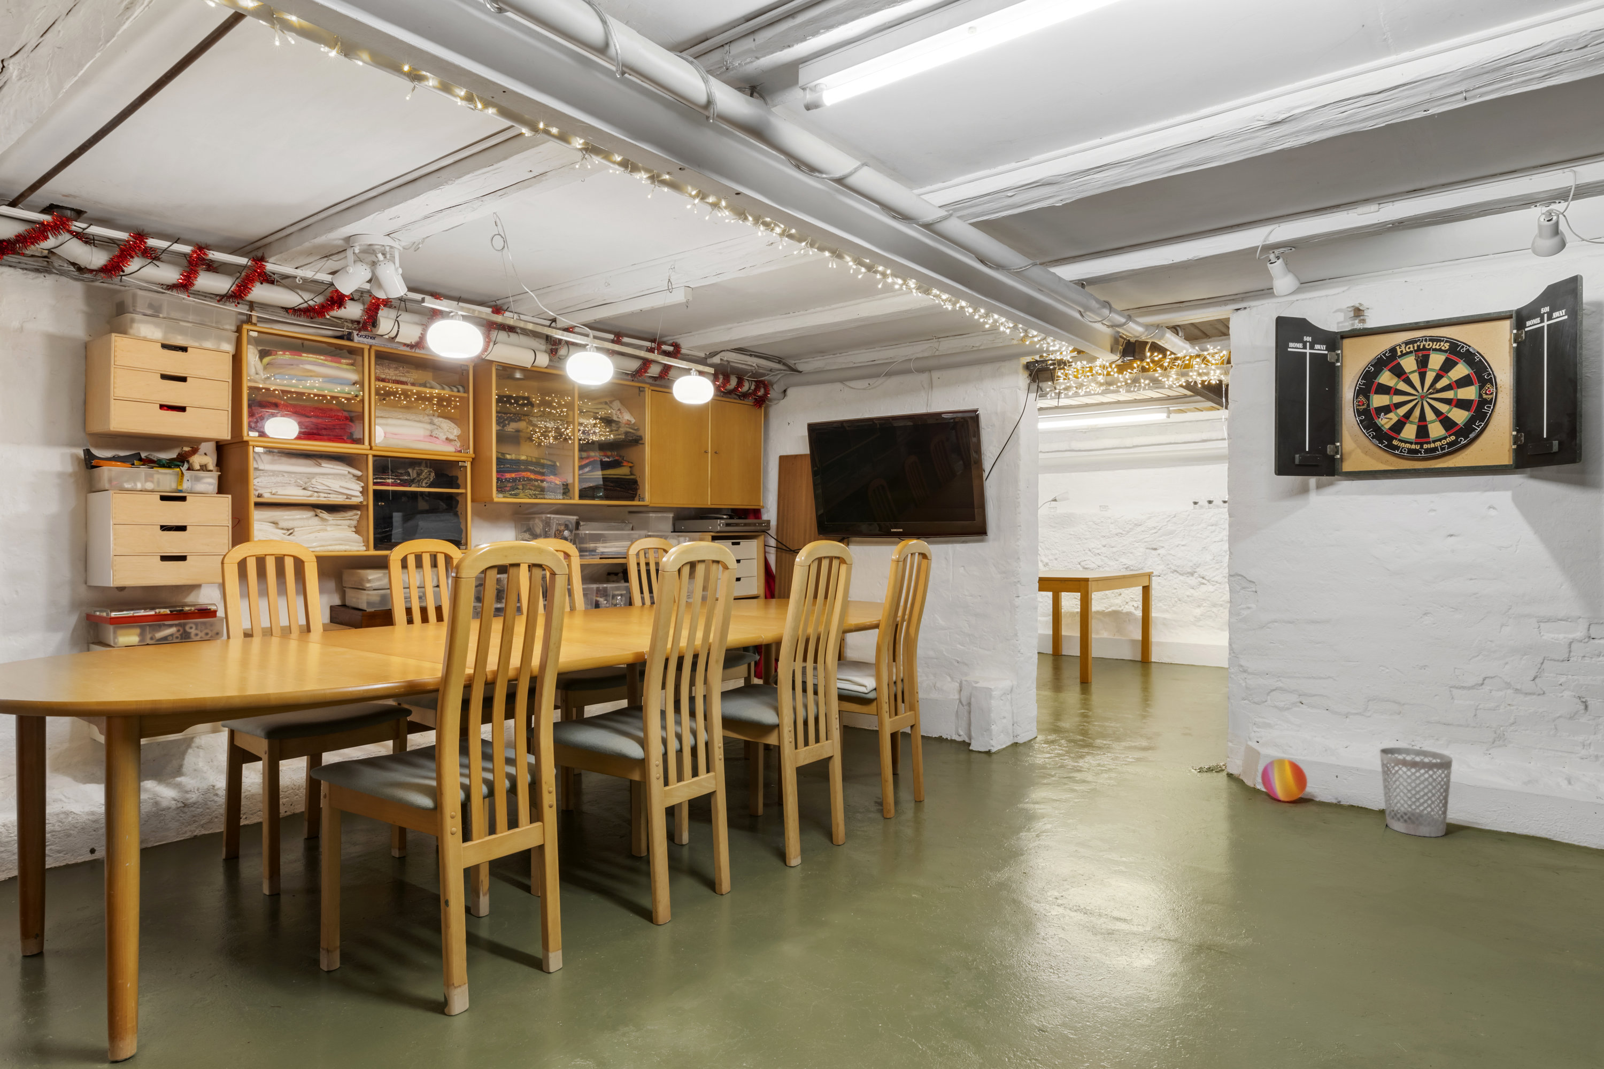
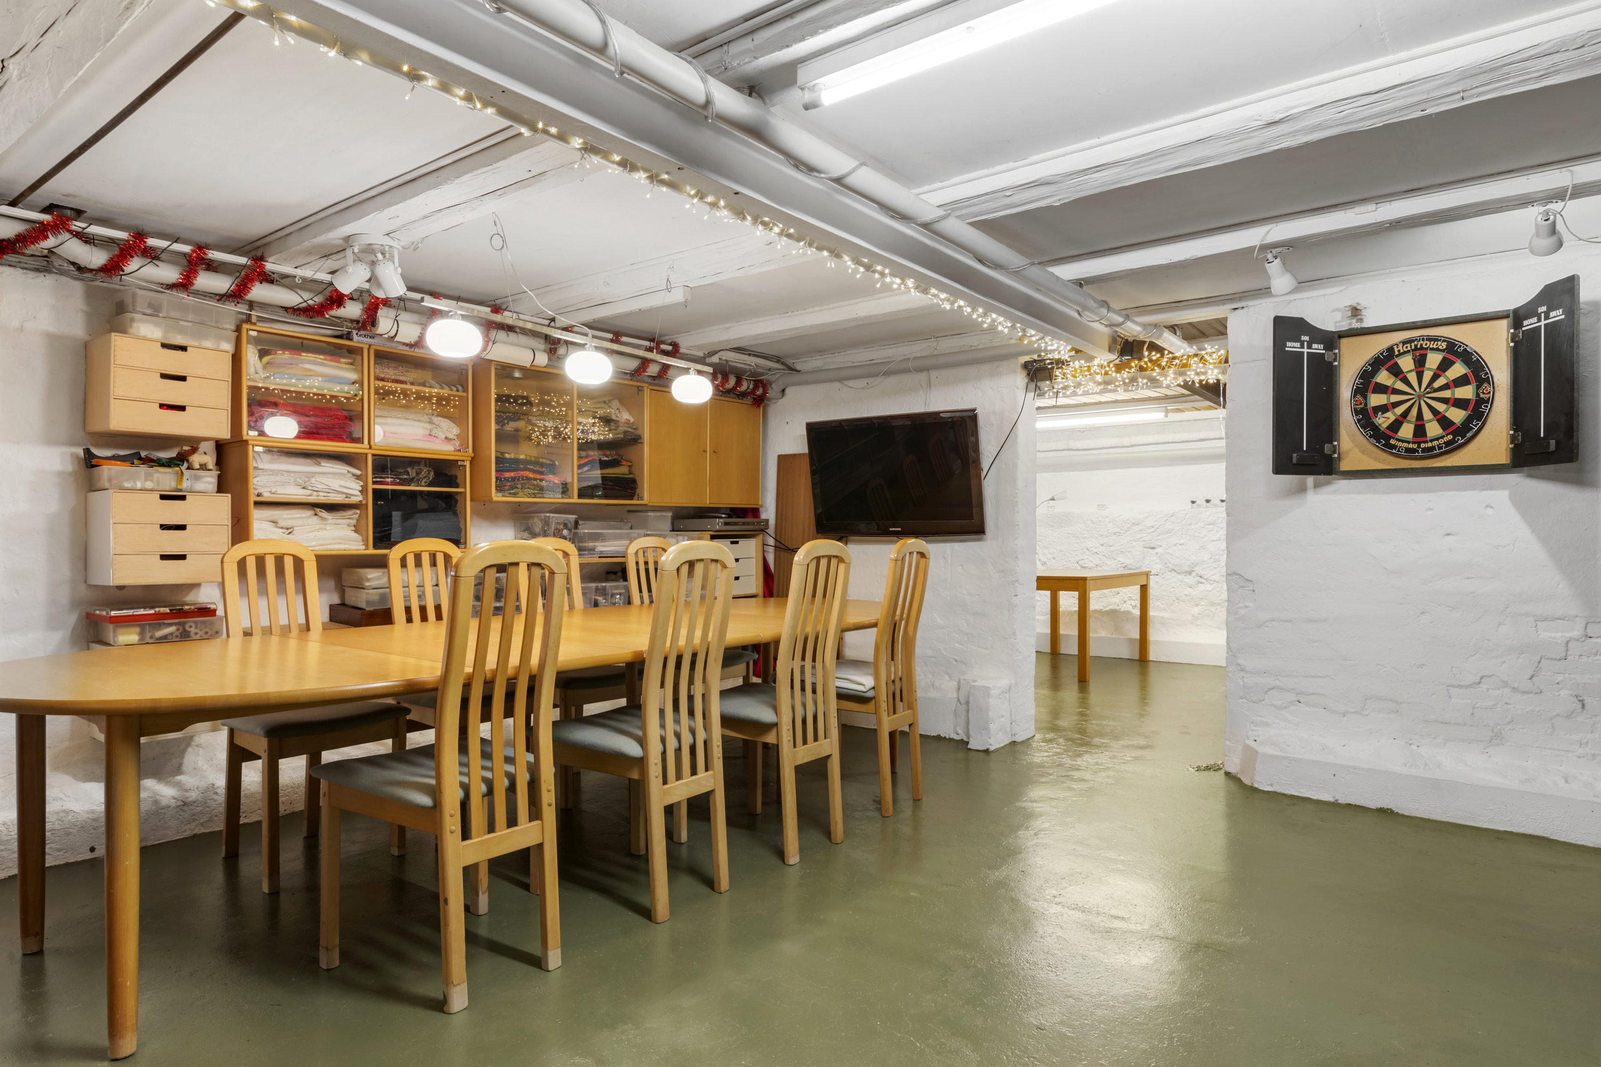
- ball [1260,758,1308,802]
- wastebasket [1378,747,1454,838]
